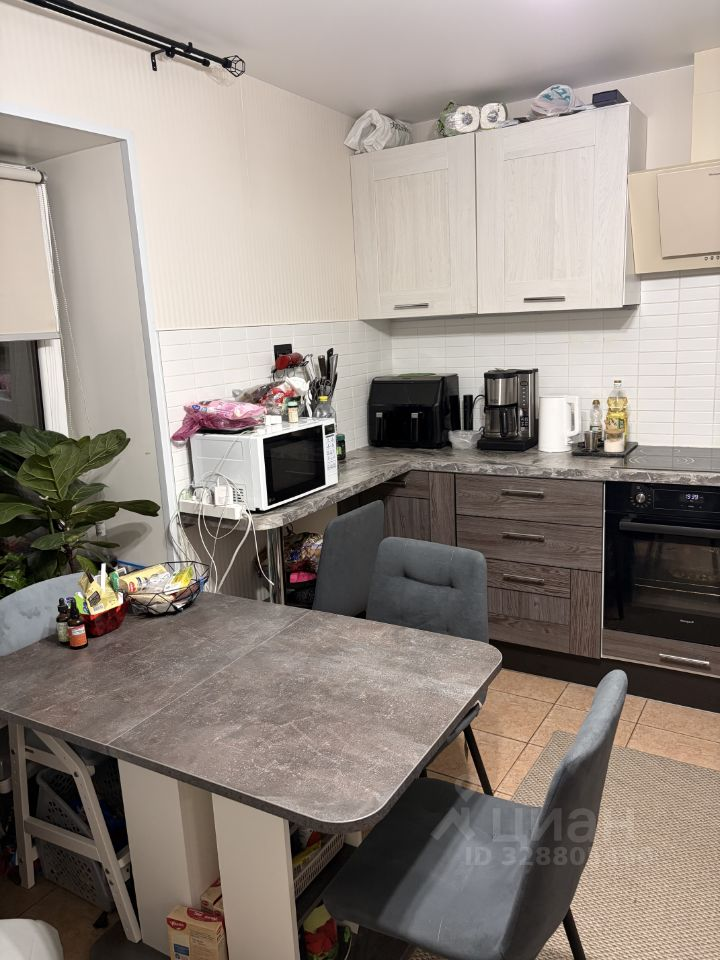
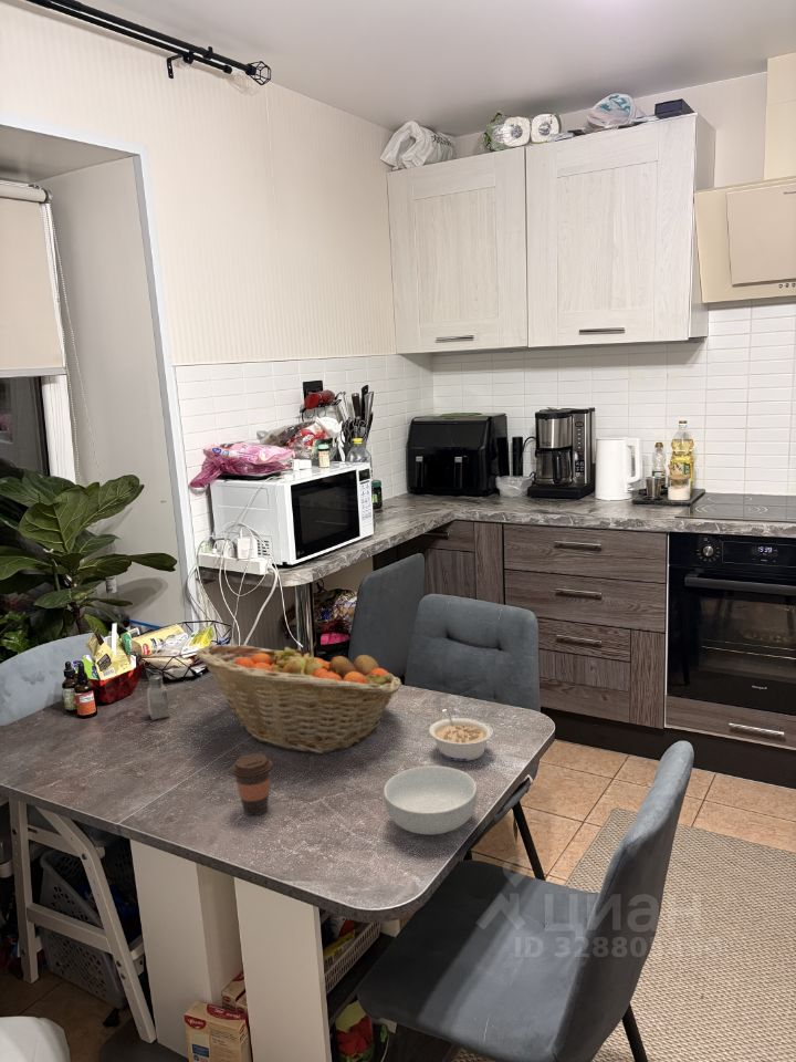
+ coffee cup [230,752,274,816]
+ fruit basket [195,642,404,754]
+ legume [428,708,494,762]
+ cereal bowl [383,764,478,836]
+ saltshaker [146,674,170,721]
